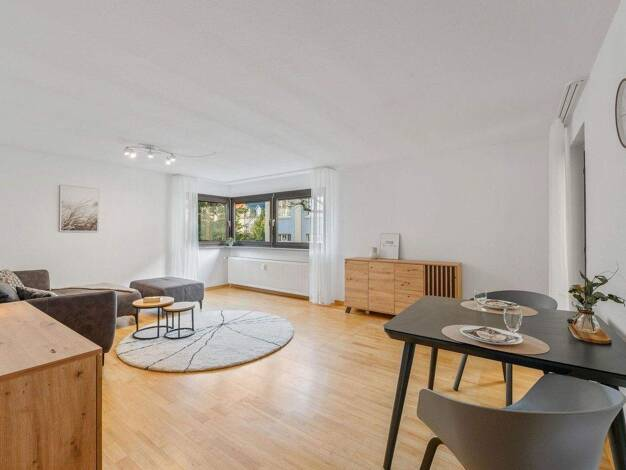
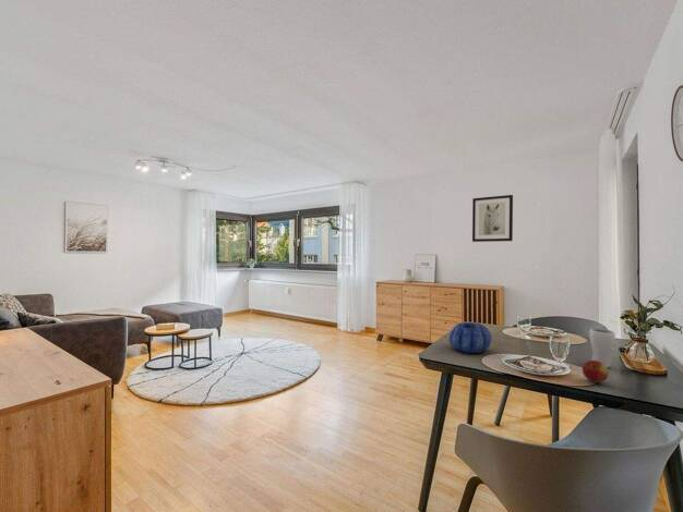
+ drinking glass [588,327,616,368]
+ decorative bowl [447,321,493,354]
+ apple [582,359,610,383]
+ wall art [471,194,514,243]
